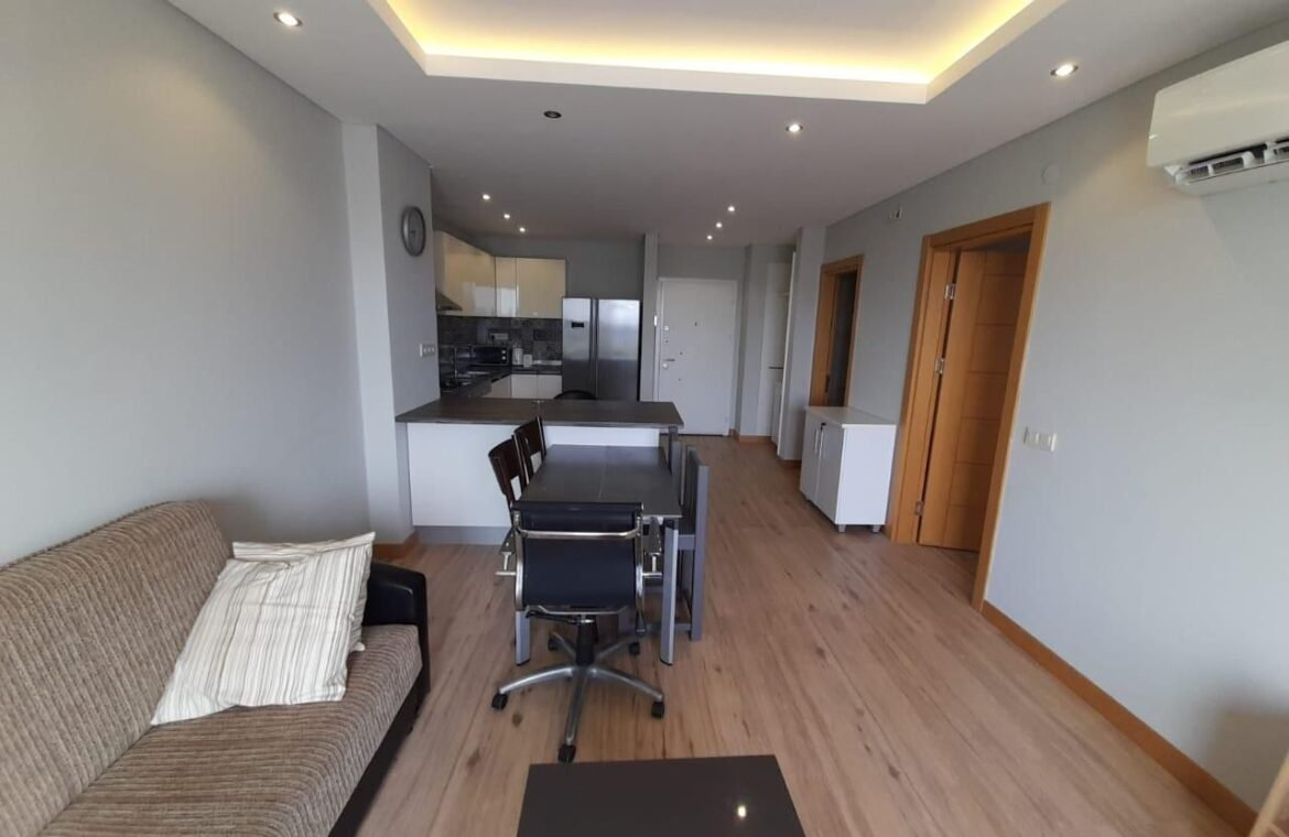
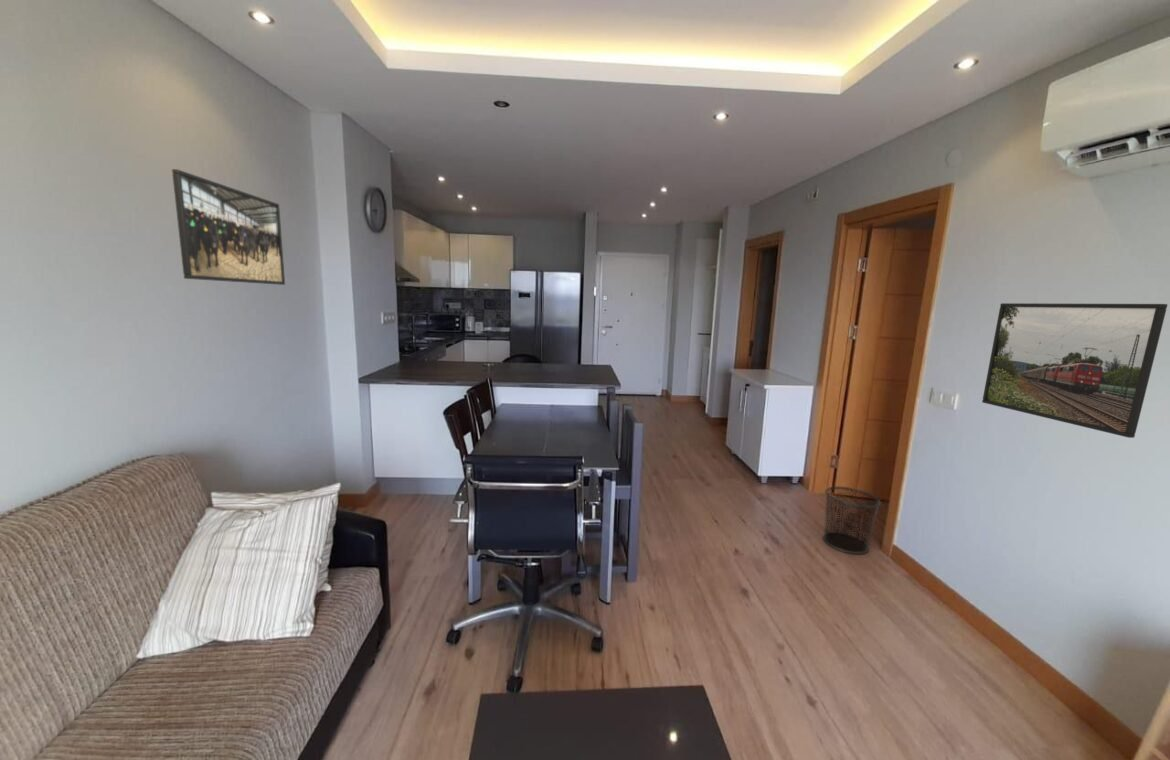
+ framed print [981,302,1168,439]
+ waste bin [822,486,882,555]
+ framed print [171,168,286,286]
